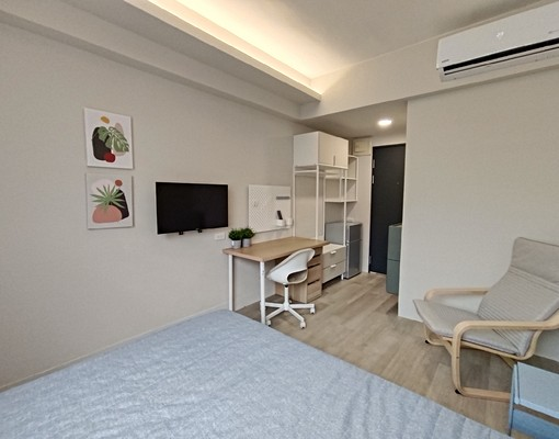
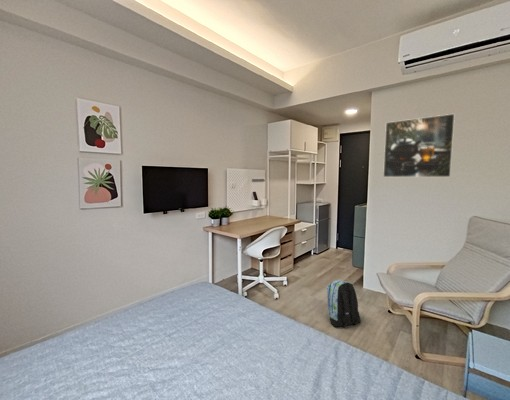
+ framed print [382,113,456,178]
+ backpack [326,279,362,327]
